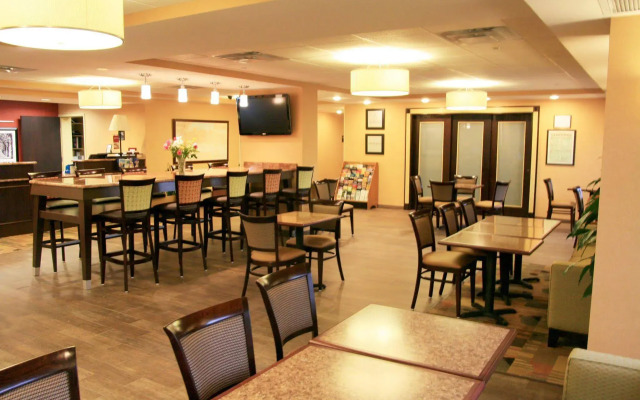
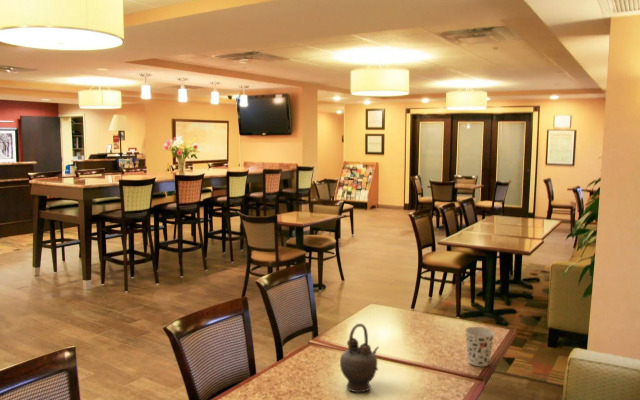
+ cup [464,326,496,367]
+ teapot [339,323,380,393]
